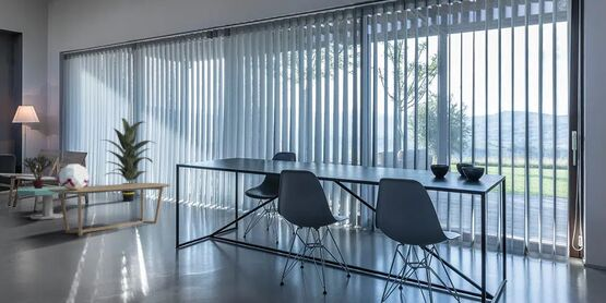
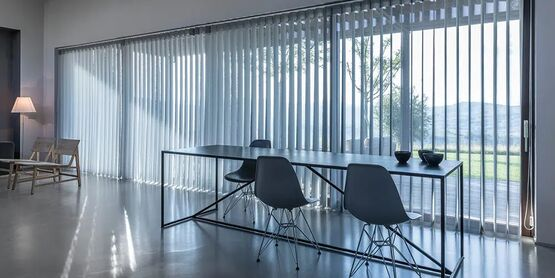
- indoor plant [99,117,157,202]
- side table [16,185,64,220]
- potted plant [20,155,56,189]
- coffee table [48,182,173,237]
- decorative sphere [56,163,91,190]
